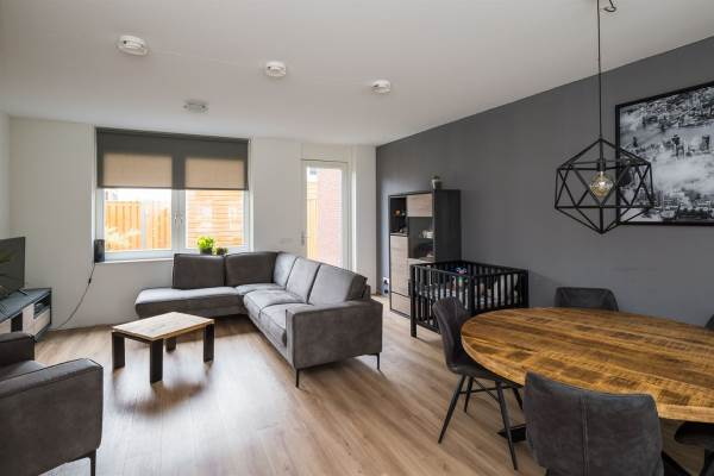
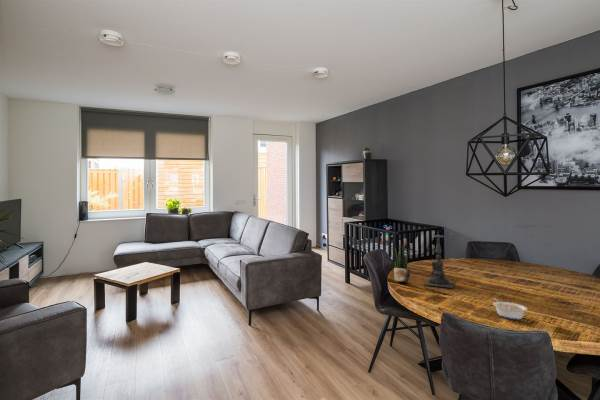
+ potted plant [393,243,411,283]
+ legume [492,297,528,320]
+ candle holder [423,233,456,289]
